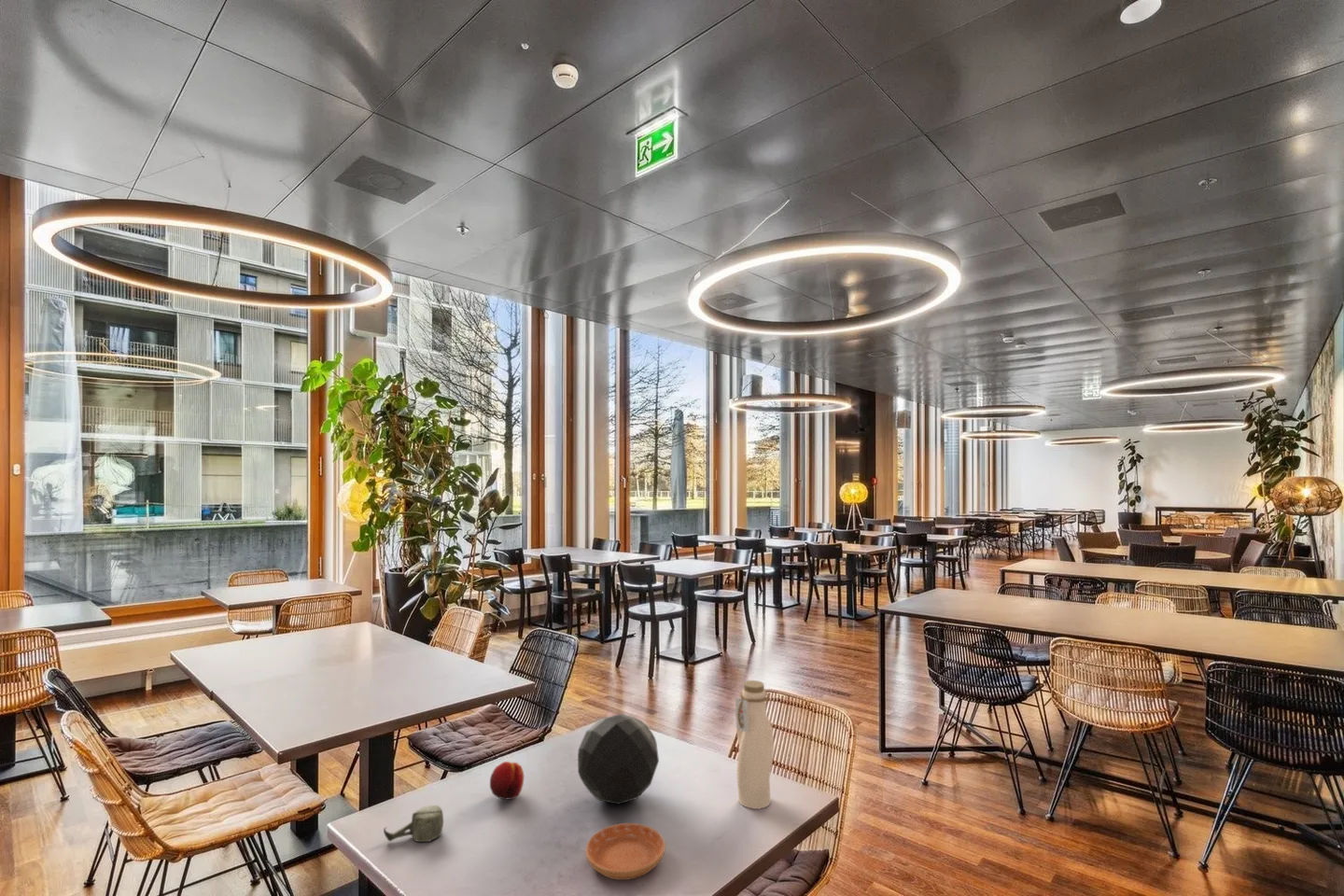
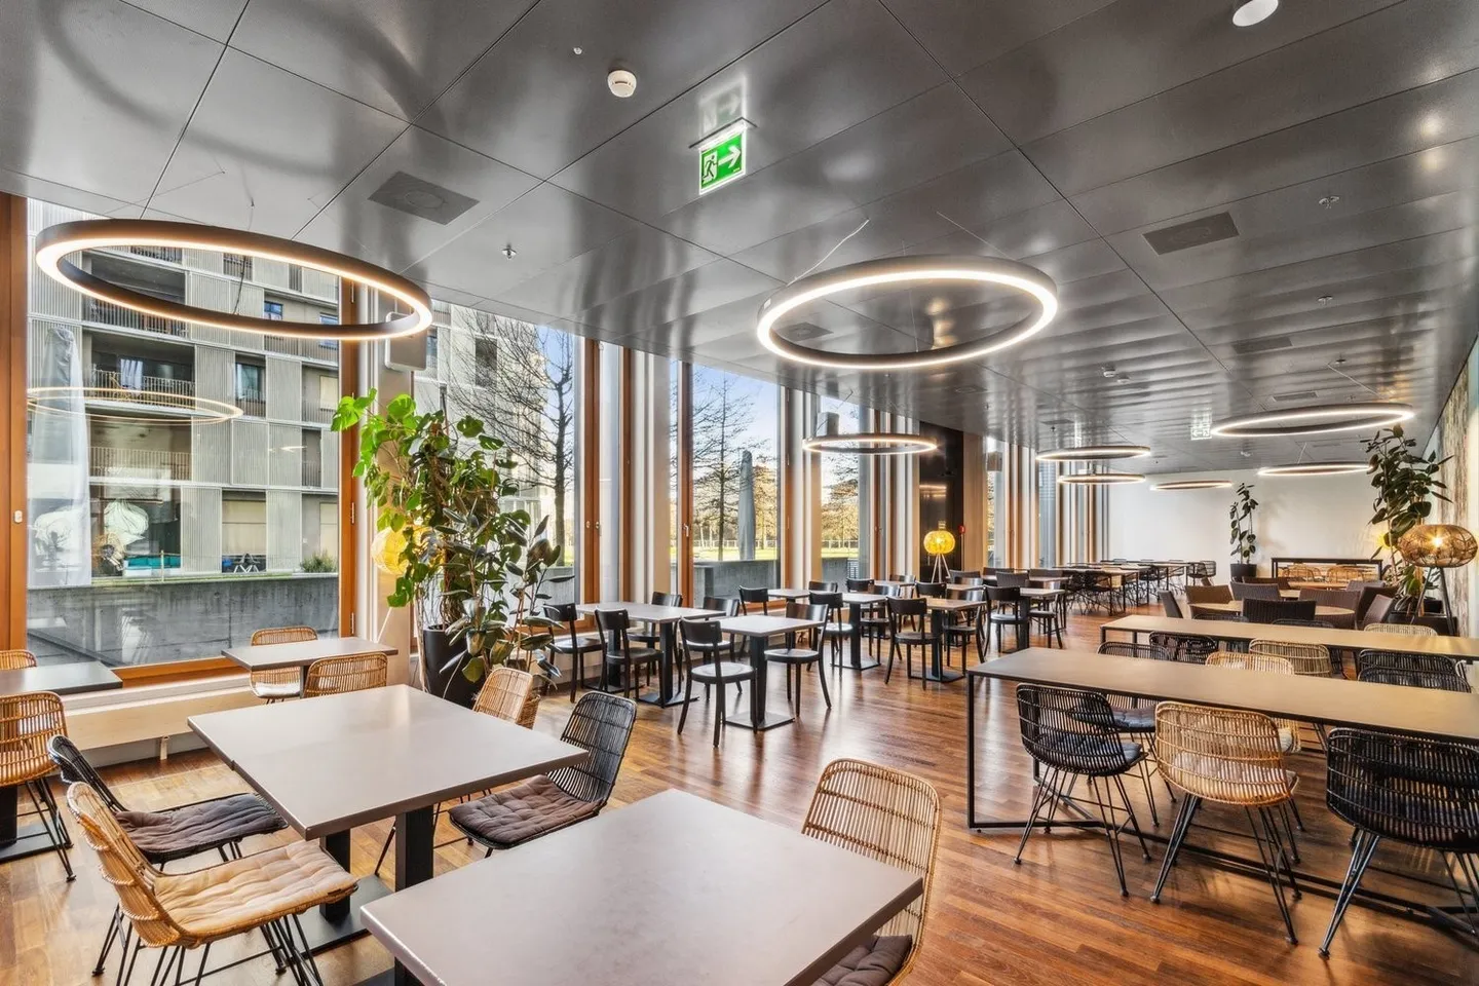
- saucer [585,822,666,881]
- fruit [489,761,525,801]
- water bottle [735,679,775,810]
- cup [383,805,444,843]
- bowl [577,713,660,805]
